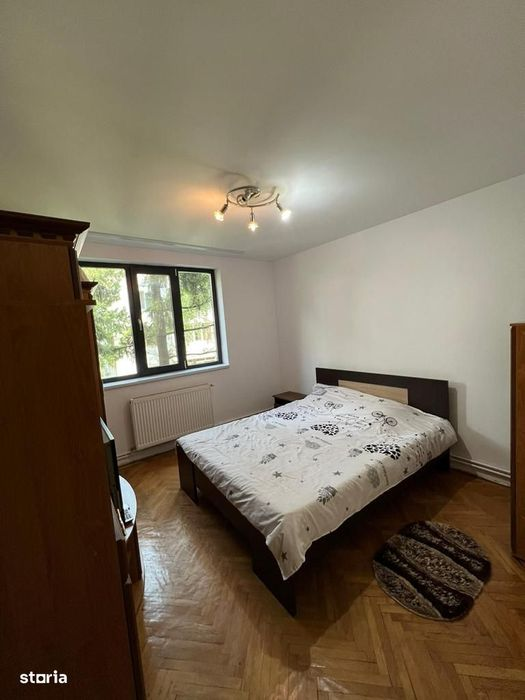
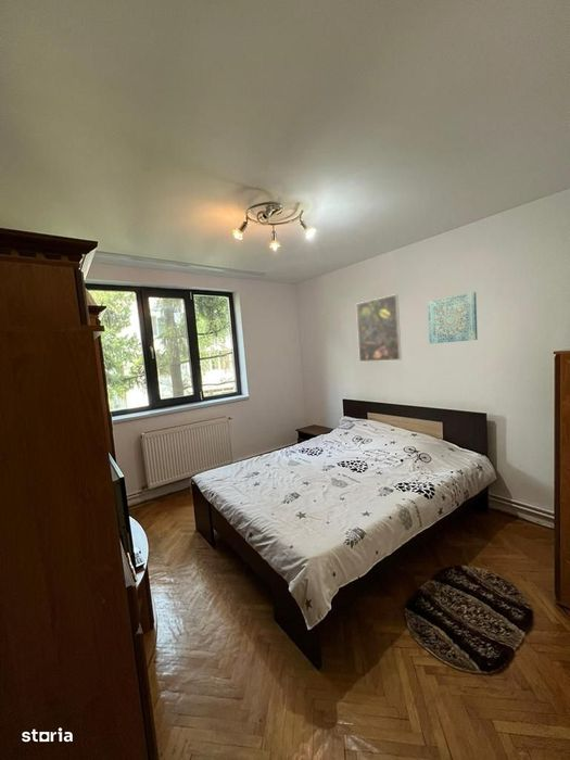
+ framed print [355,293,403,363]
+ wall art [427,291,479,344]
